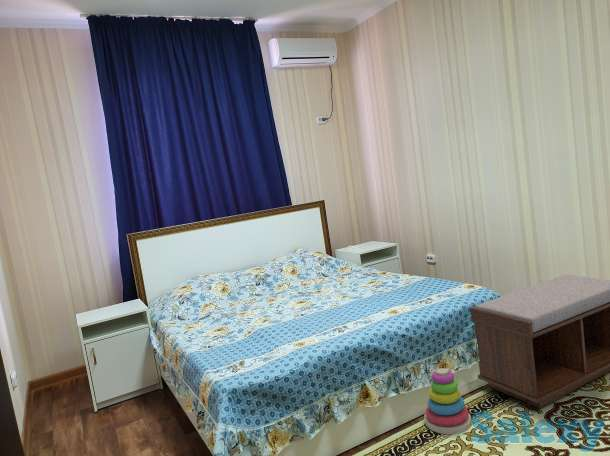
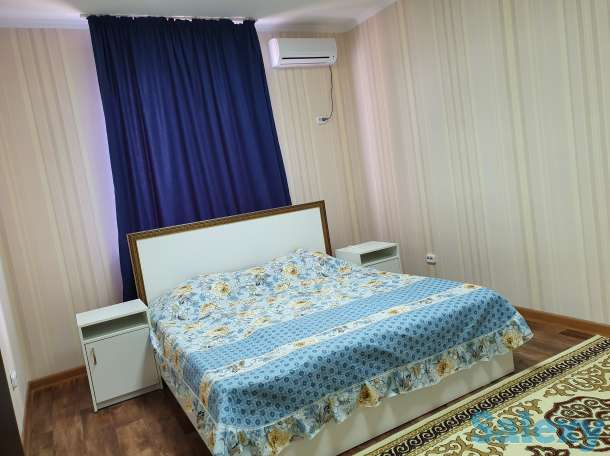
- stacking toy [423,367,473,435]
- bench [469,274,610,409]
